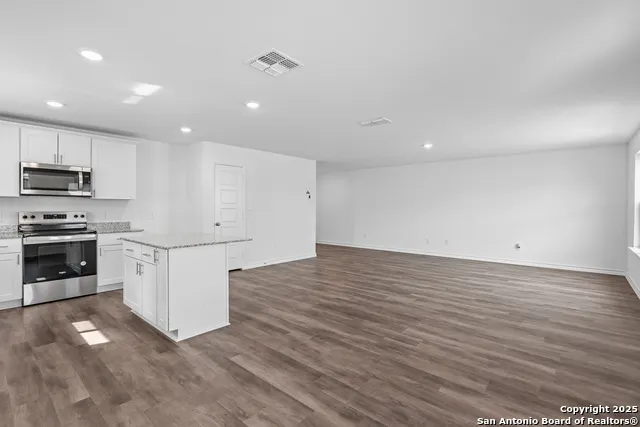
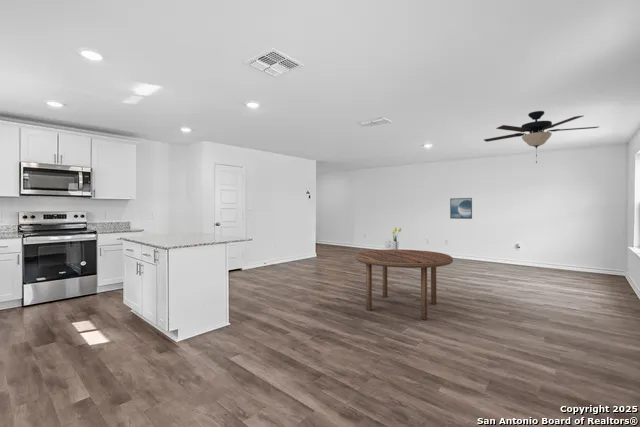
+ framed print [449,197,473,220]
+ dining table [354,249,454,320]
+ bouquet [384,227,402,250]
+ ceiling fan [483,110,599,164]
